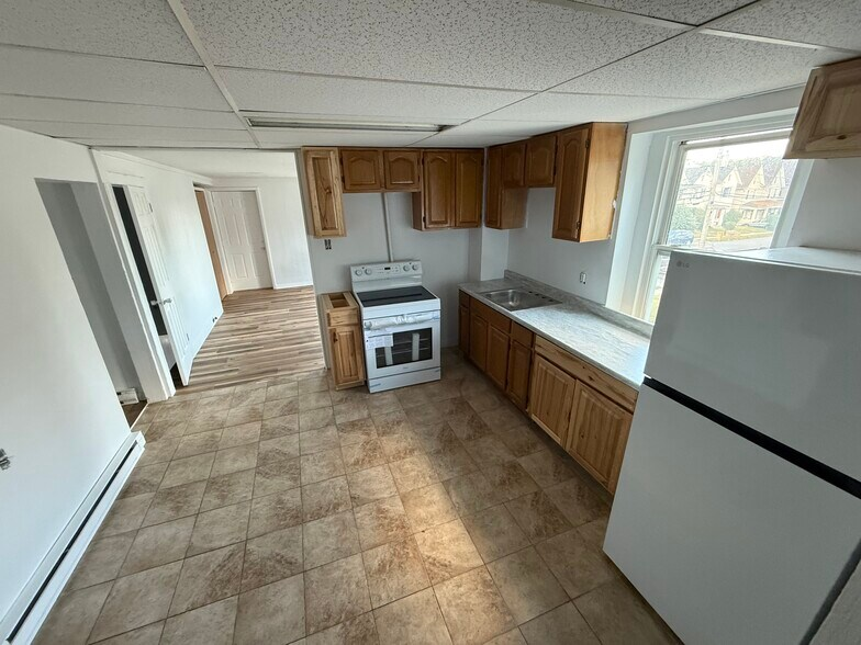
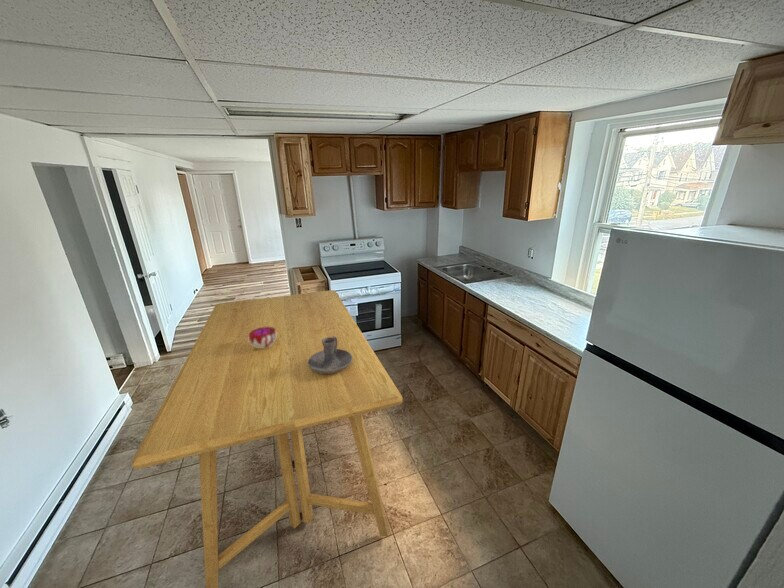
+ dining table [131,289,404,588]
+ candle holder [308,336,352,374]
+ decorative bowl [249,327,276,348]
